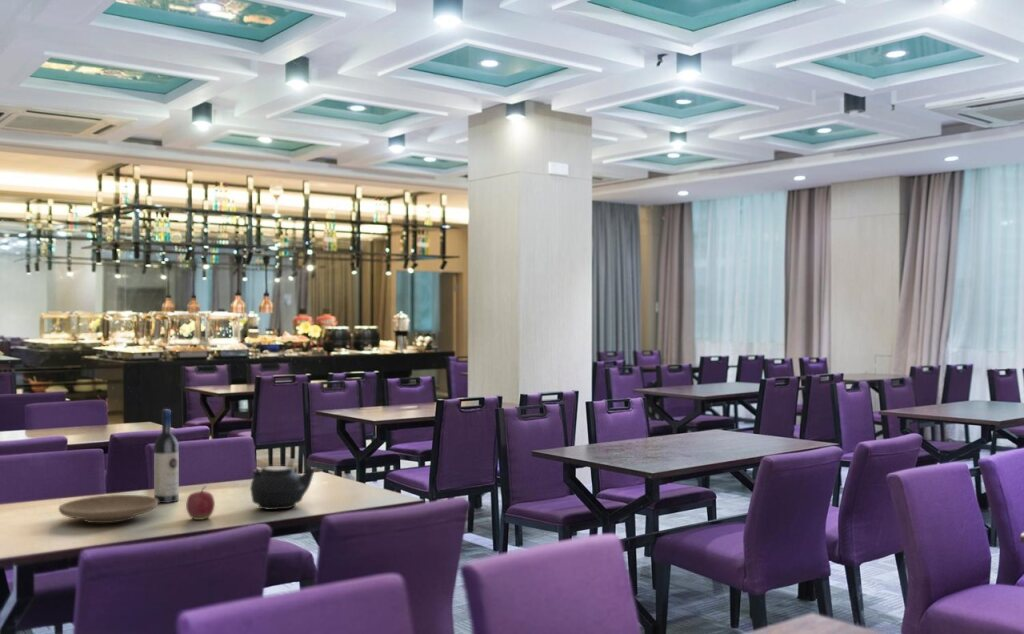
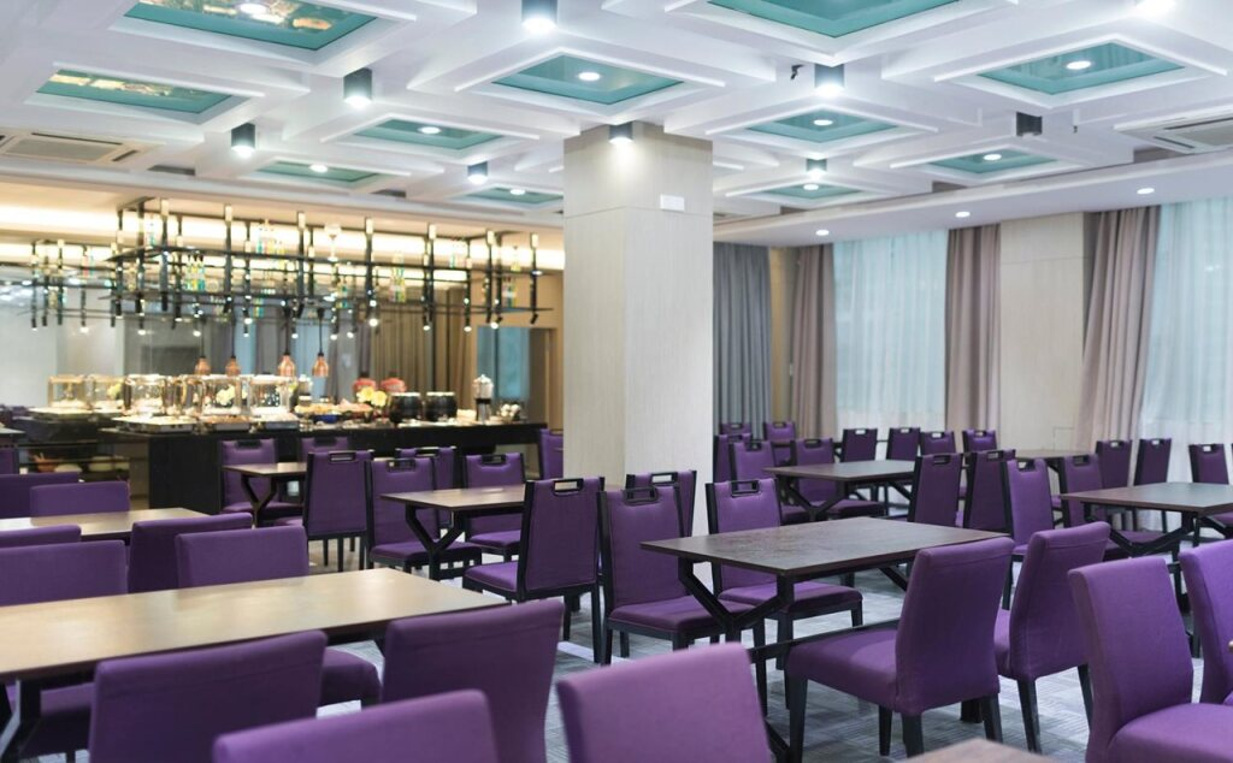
- apple [185,484,216,521]
- wine bottle [153,408,180,504]
- teapot [249,465,318,511]
- plate [58,494,159,524]
